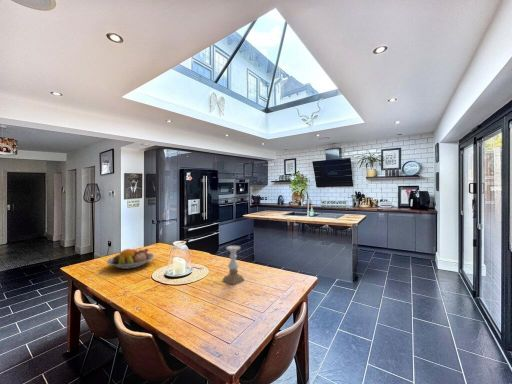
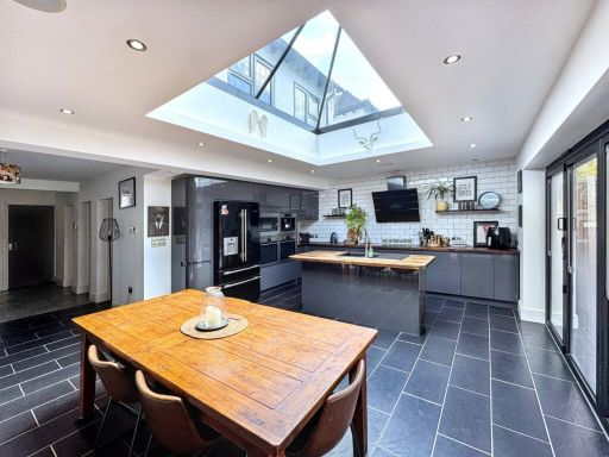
- candle holder [222,245,245,286]
- fruit bowl [106,248,155,270]
